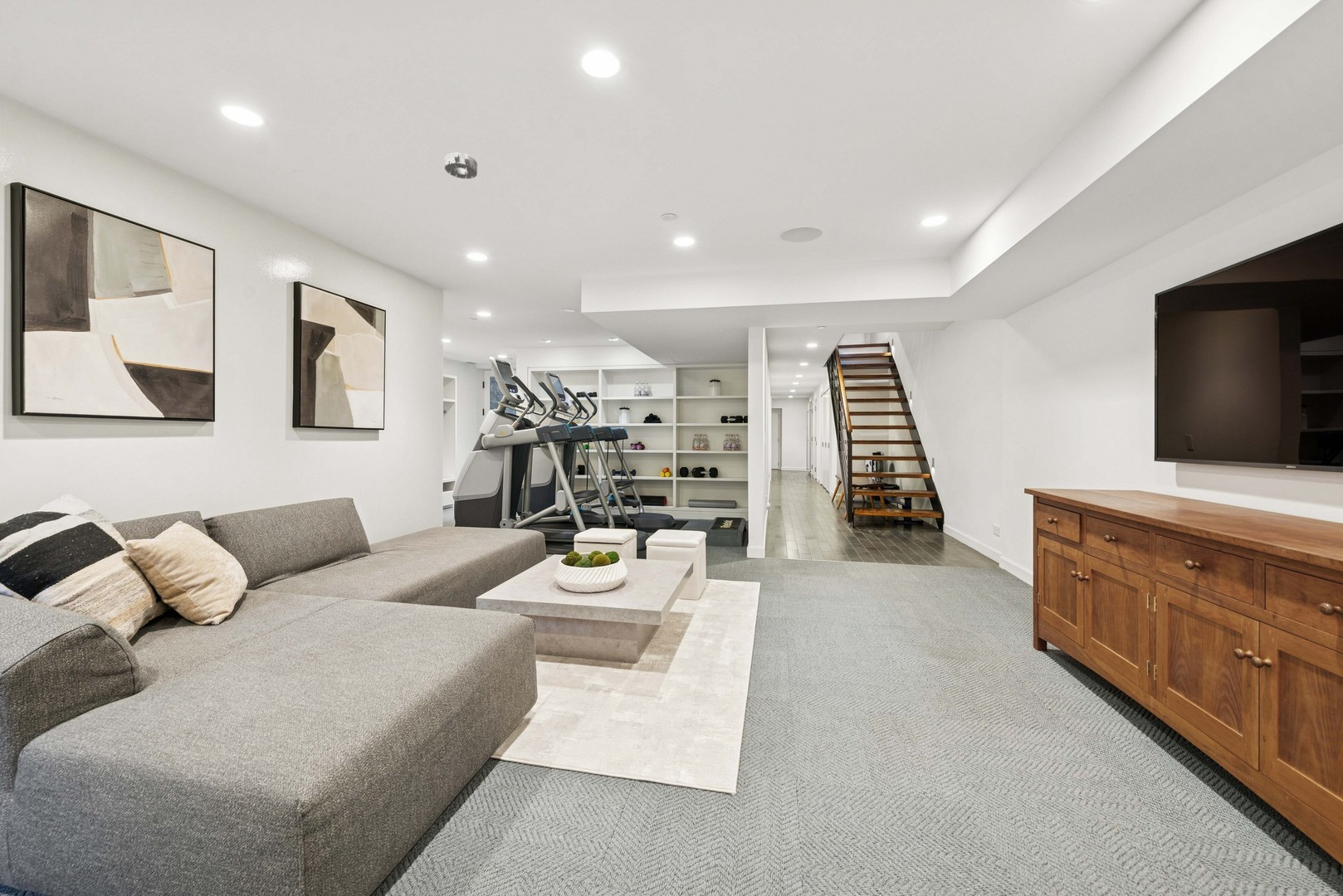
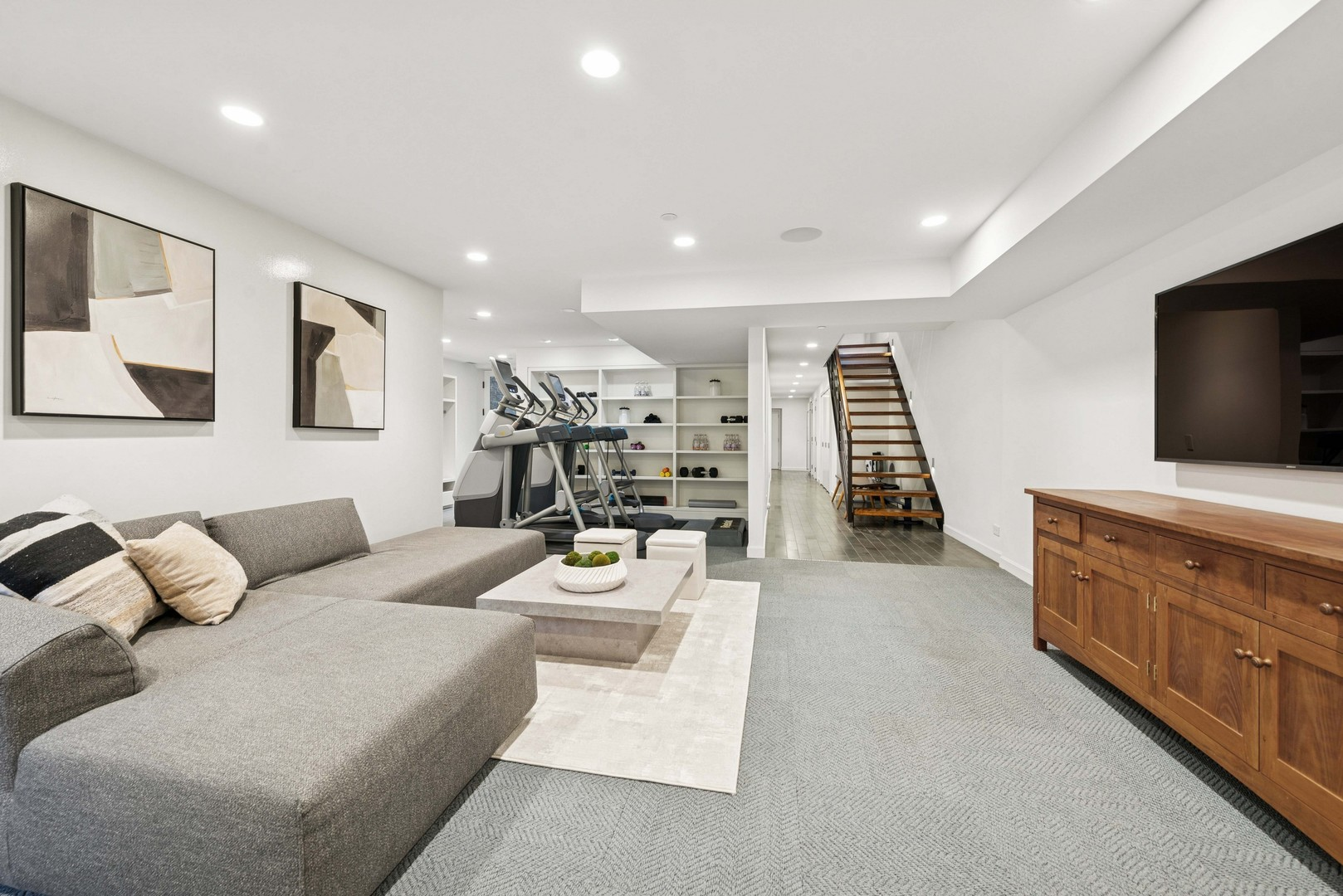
- smoke detector [444,151,478,180]
